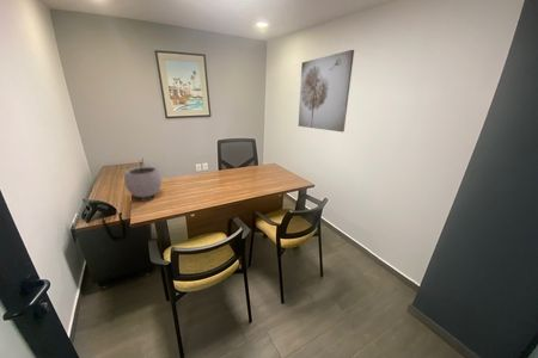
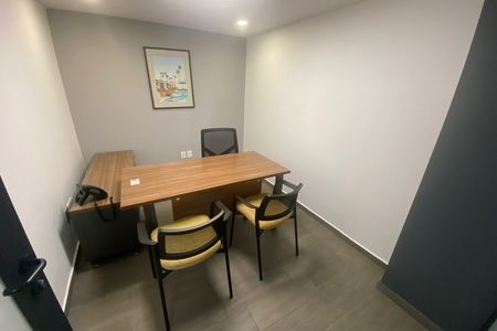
- wall art [298,49,355,134]
- plant pot [123,156,163,198]
